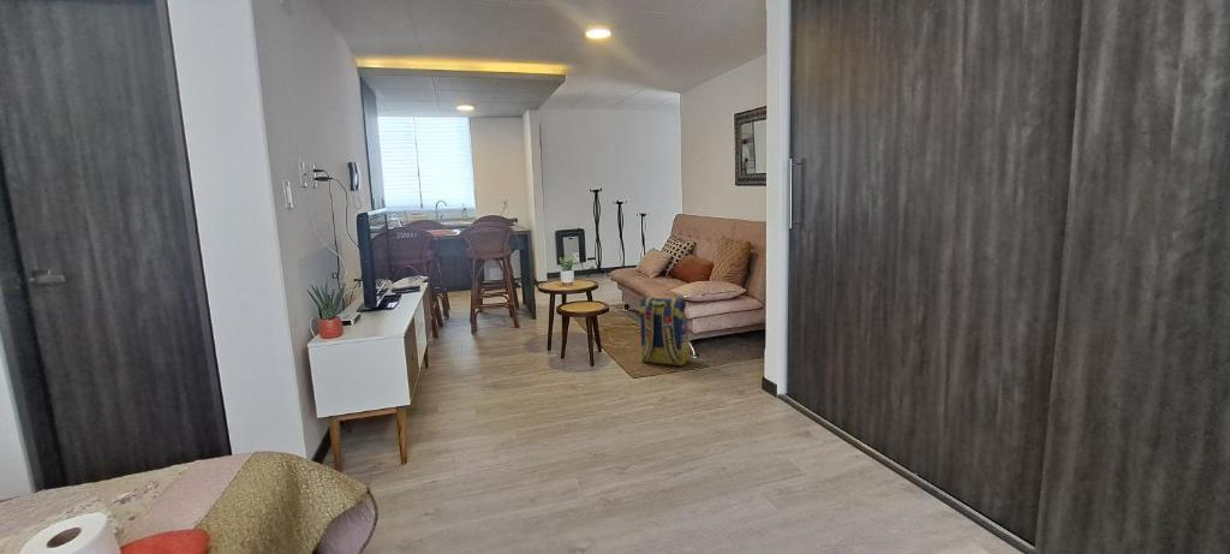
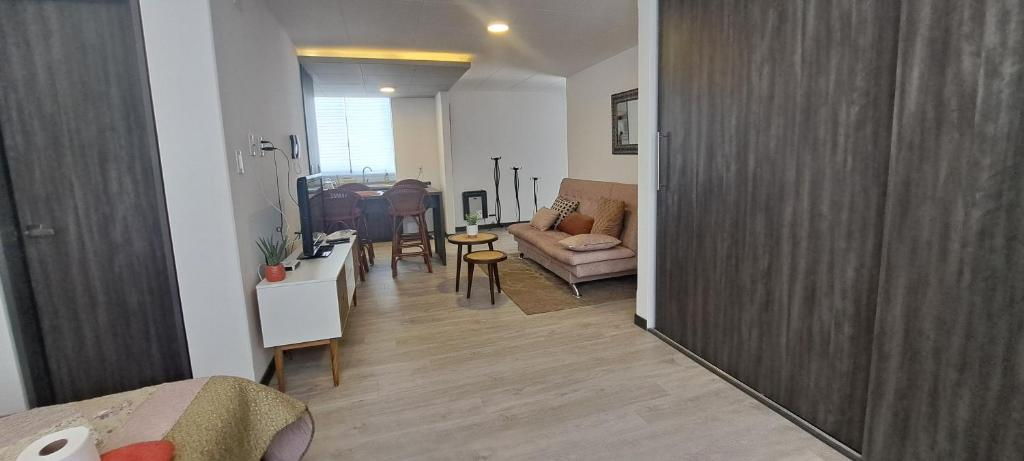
- backpack [638,296,691,367]
